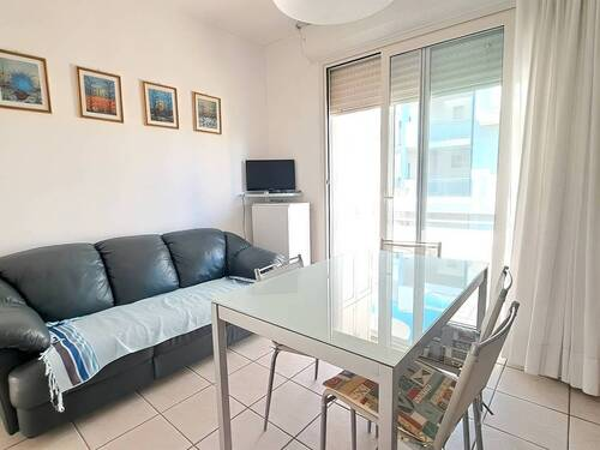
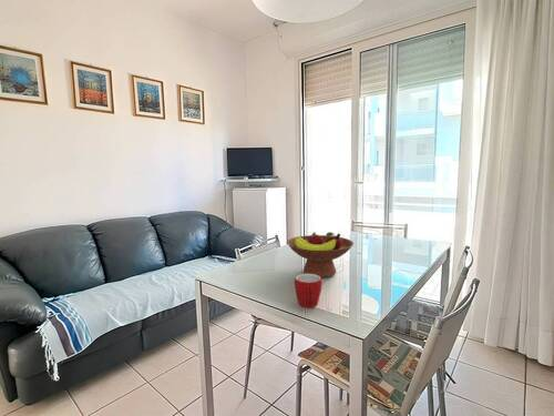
+ fruit bowl [286,231,355,278]
+ mug [294,273,322,308]
